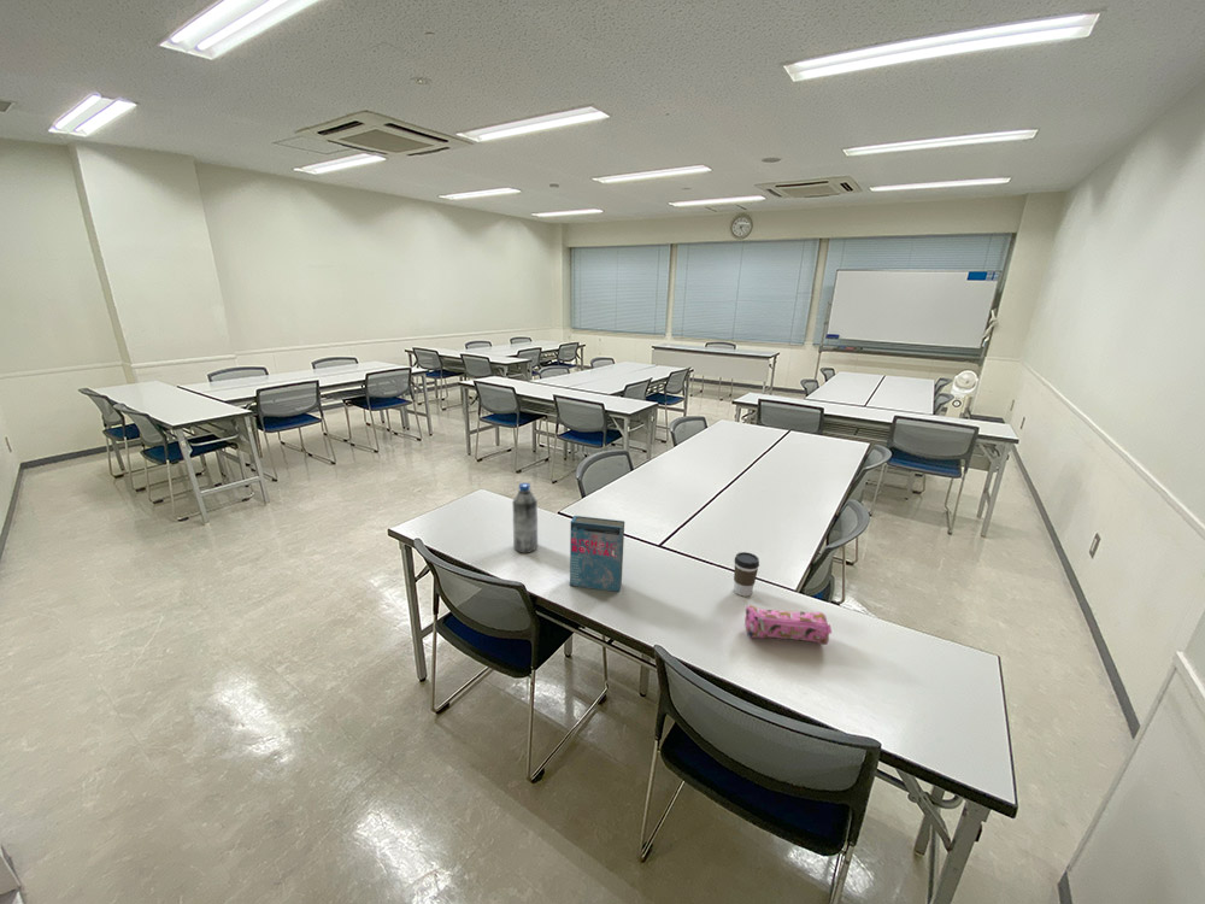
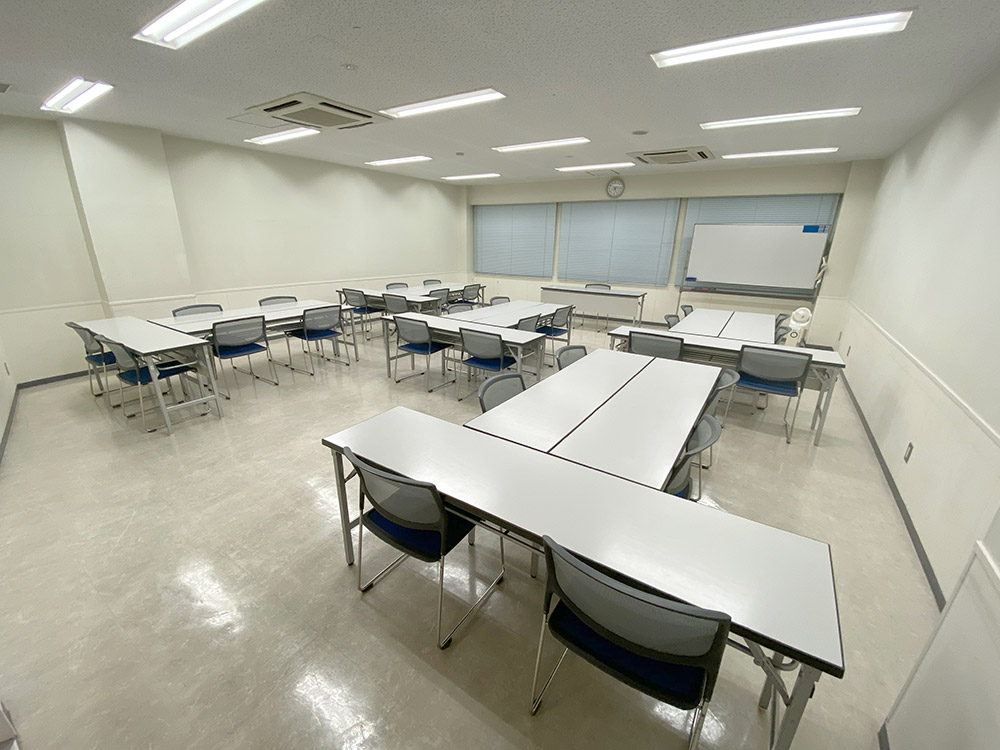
- coffee cup [733,551,760,598]
- water bottle [511,482,539,554]
- book [569,515,625,593]
- pencil case [743,604,833,646]
